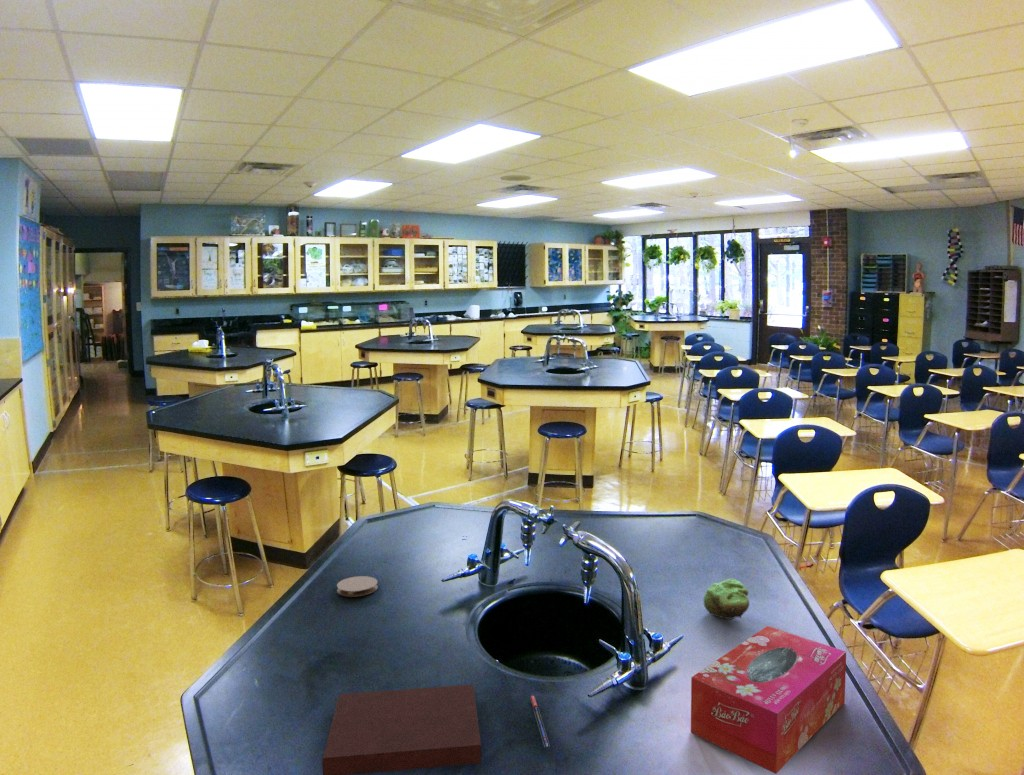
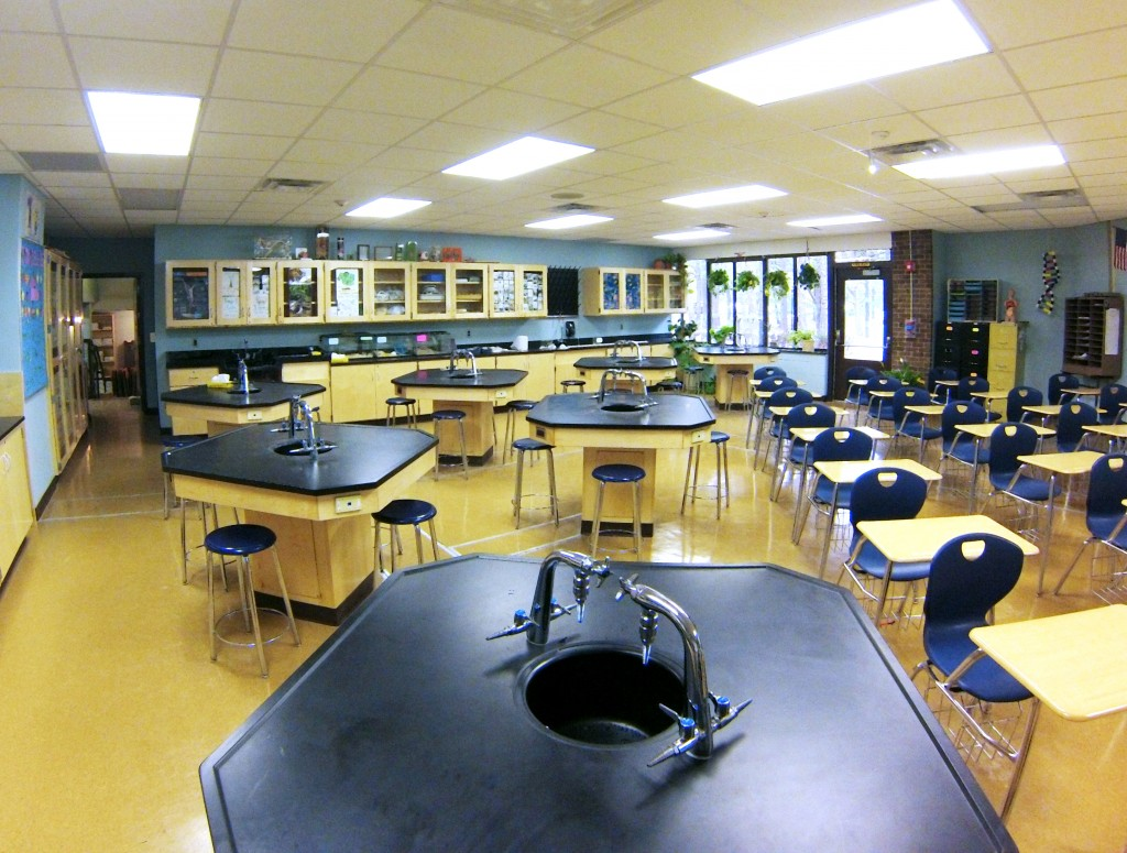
- notebook [322,684,482,775]
- sponge [703,578,750,621]
- coaster [336,575,379,598]
- tissue box [690,625,847,775]
- pen [529,695,551,748]
